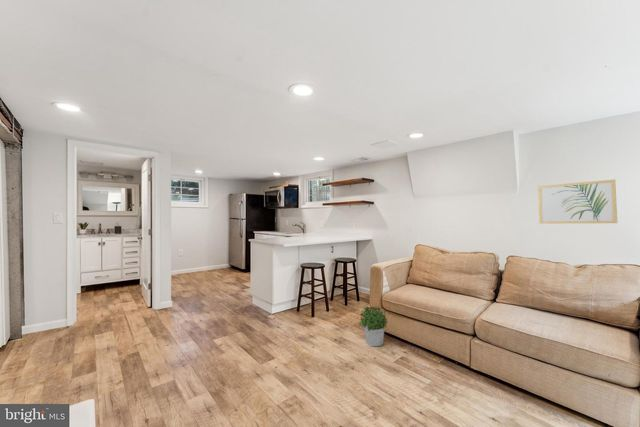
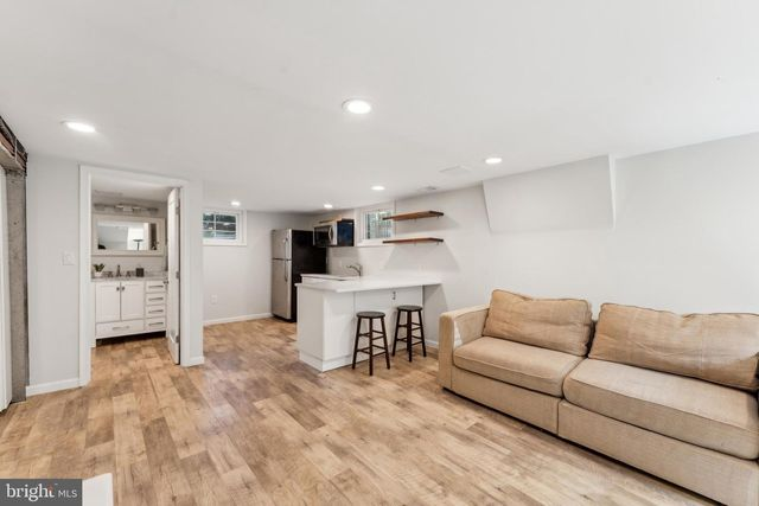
- potted plant [358,305,388,347]
- wall art [537,179,618,225]
